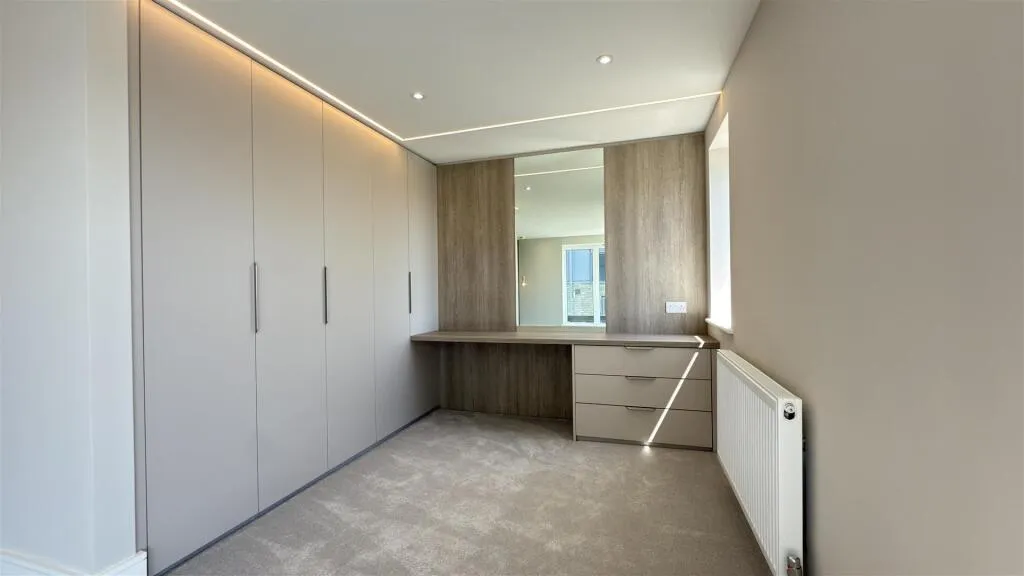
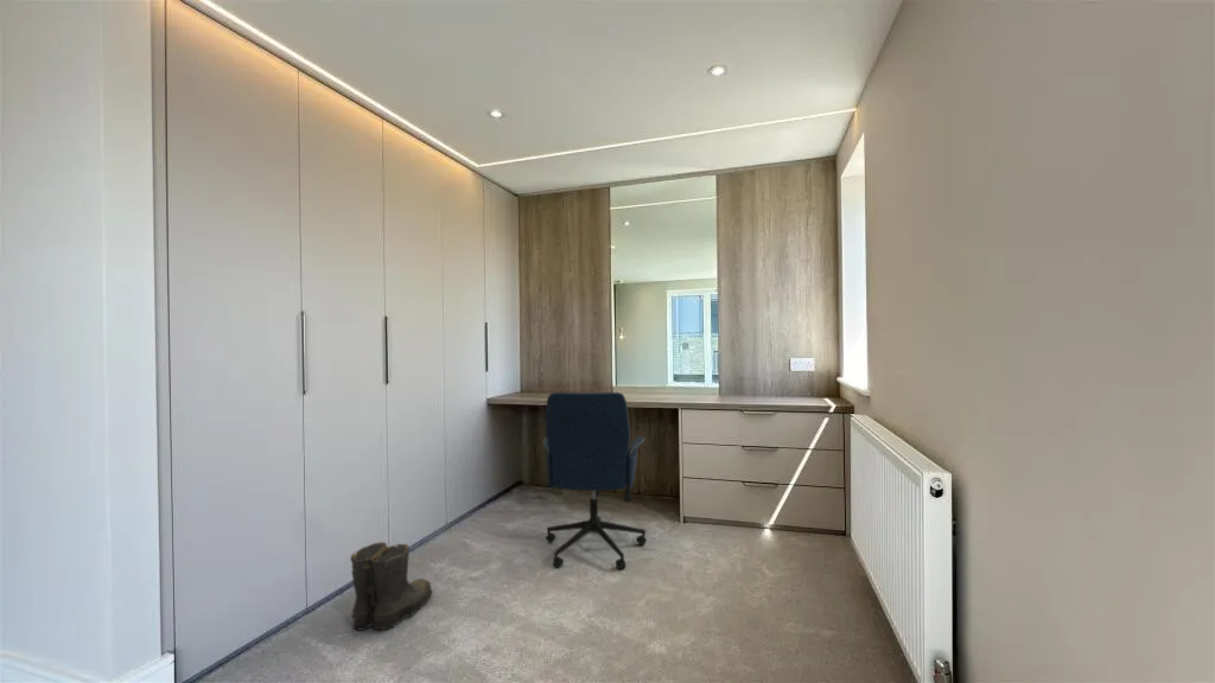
+ office chair [542,391,648,570]
+ boots [348,541,434,631]
